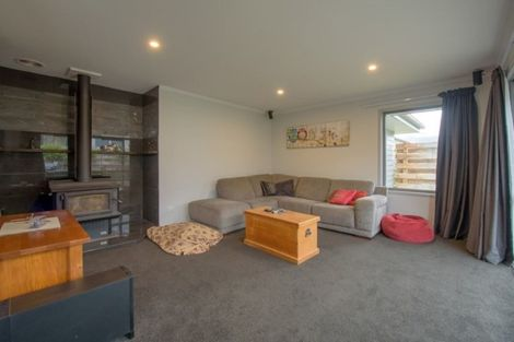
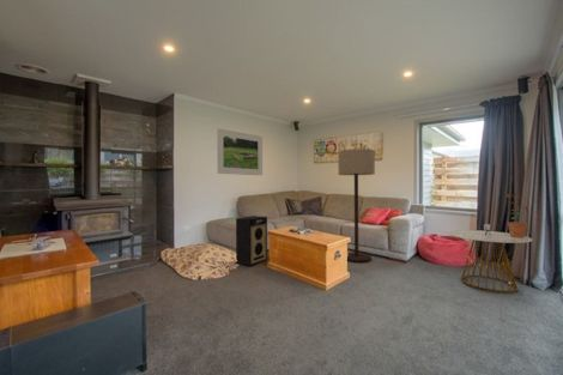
+ side table [448,223,533,294]
+ potted plant [506,192,531,237]
+ speaker [235,214,268,267]
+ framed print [216,127,264,176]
+ floor lamp [337,147,376,264]
